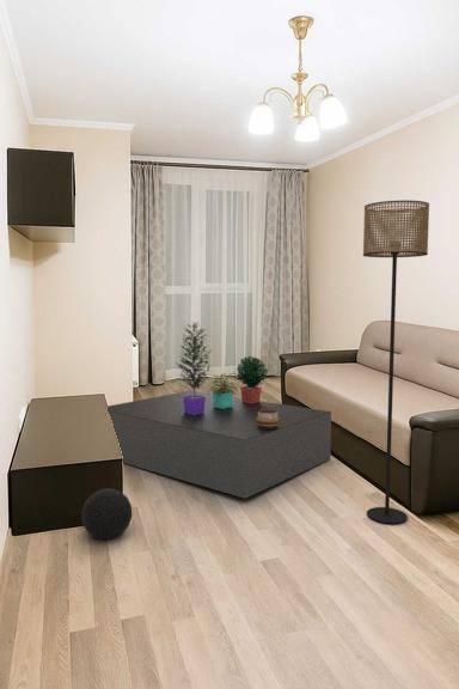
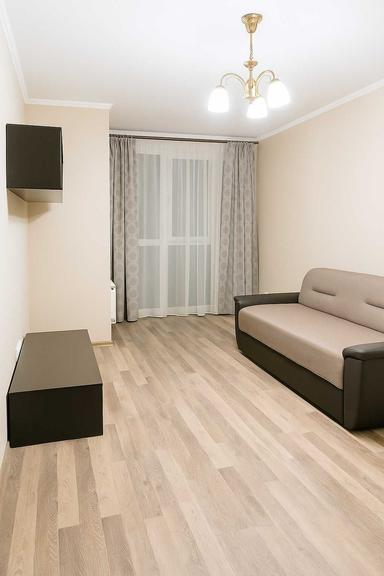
- ball [80,487,133,542]
- floor lamp [362,200,430,525]
- coffee table [106,390,332,500]
- decorative bowl [256,409,280,428]
- potted plant [175,321,269,415]
